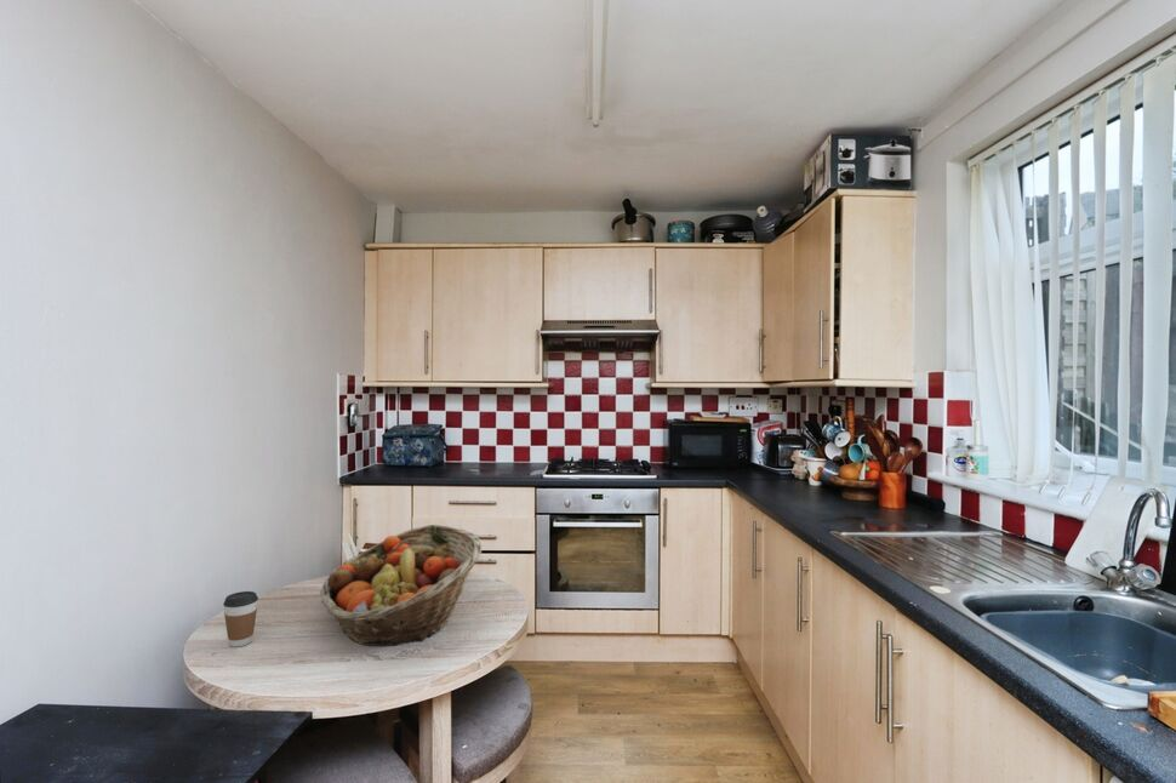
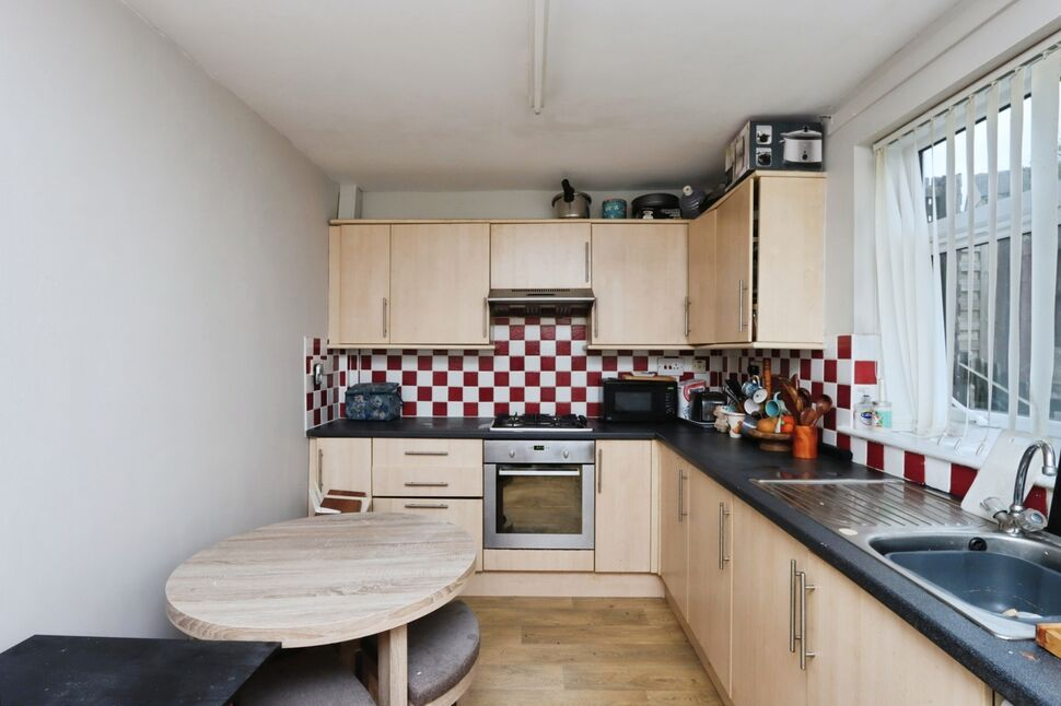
- fruit basket [319,524,484,647]
- coffee cup [222,590,259,648]
